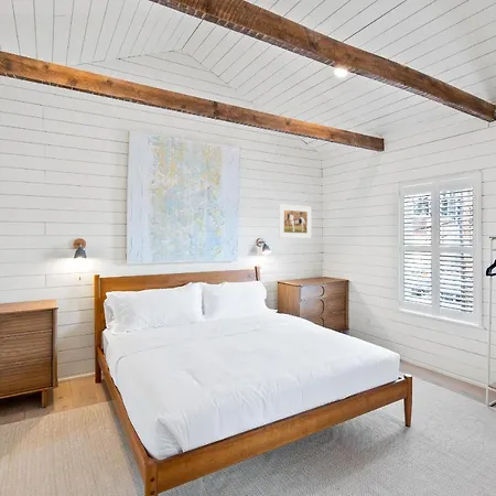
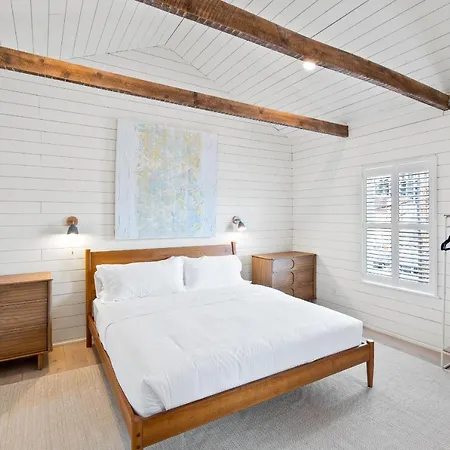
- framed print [278,203,313,239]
